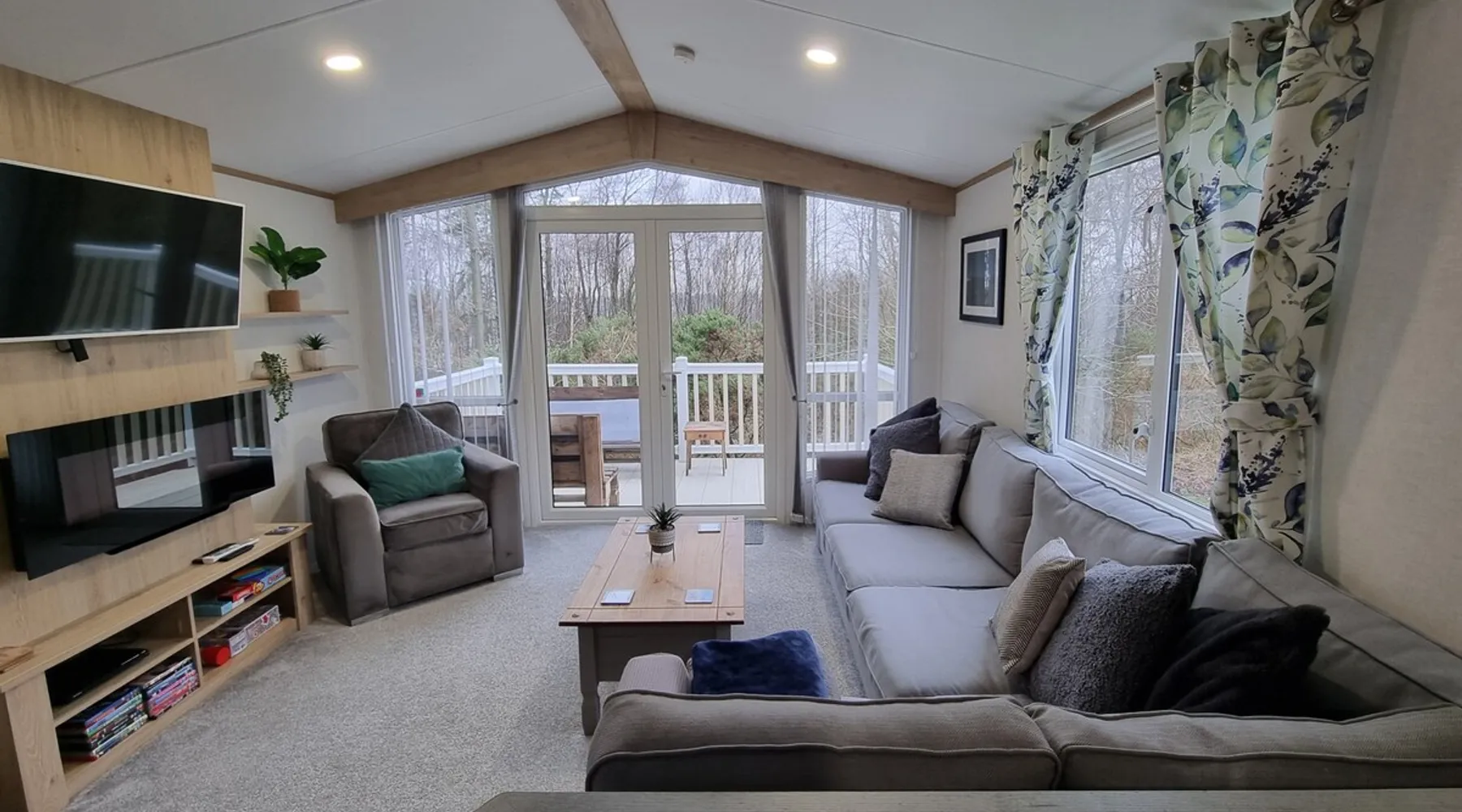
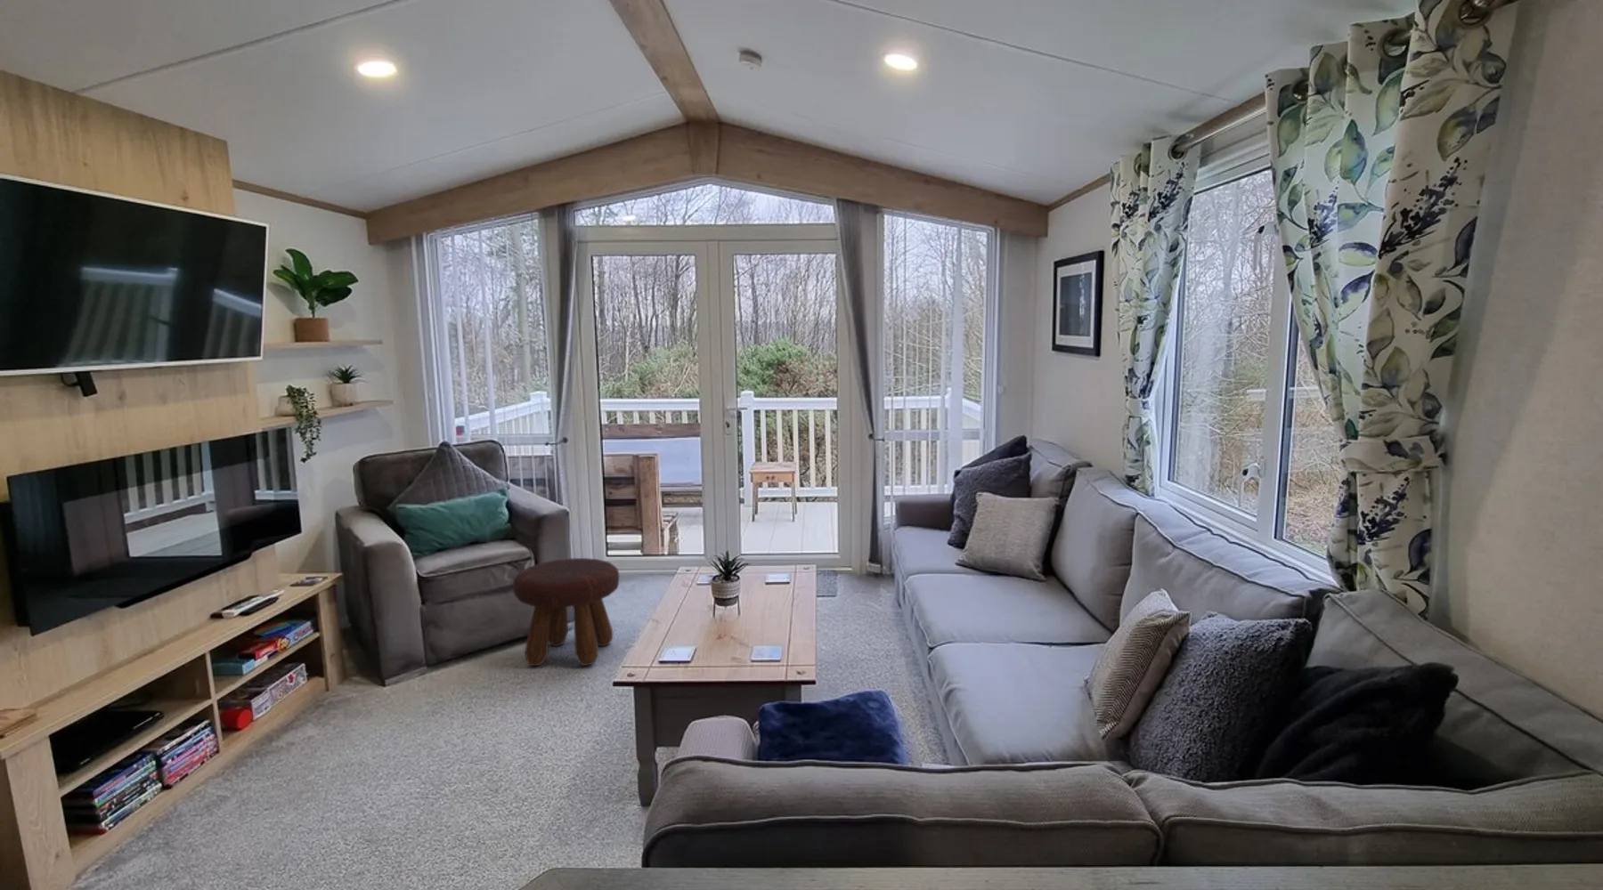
+ footstool [512,557,619,666]
